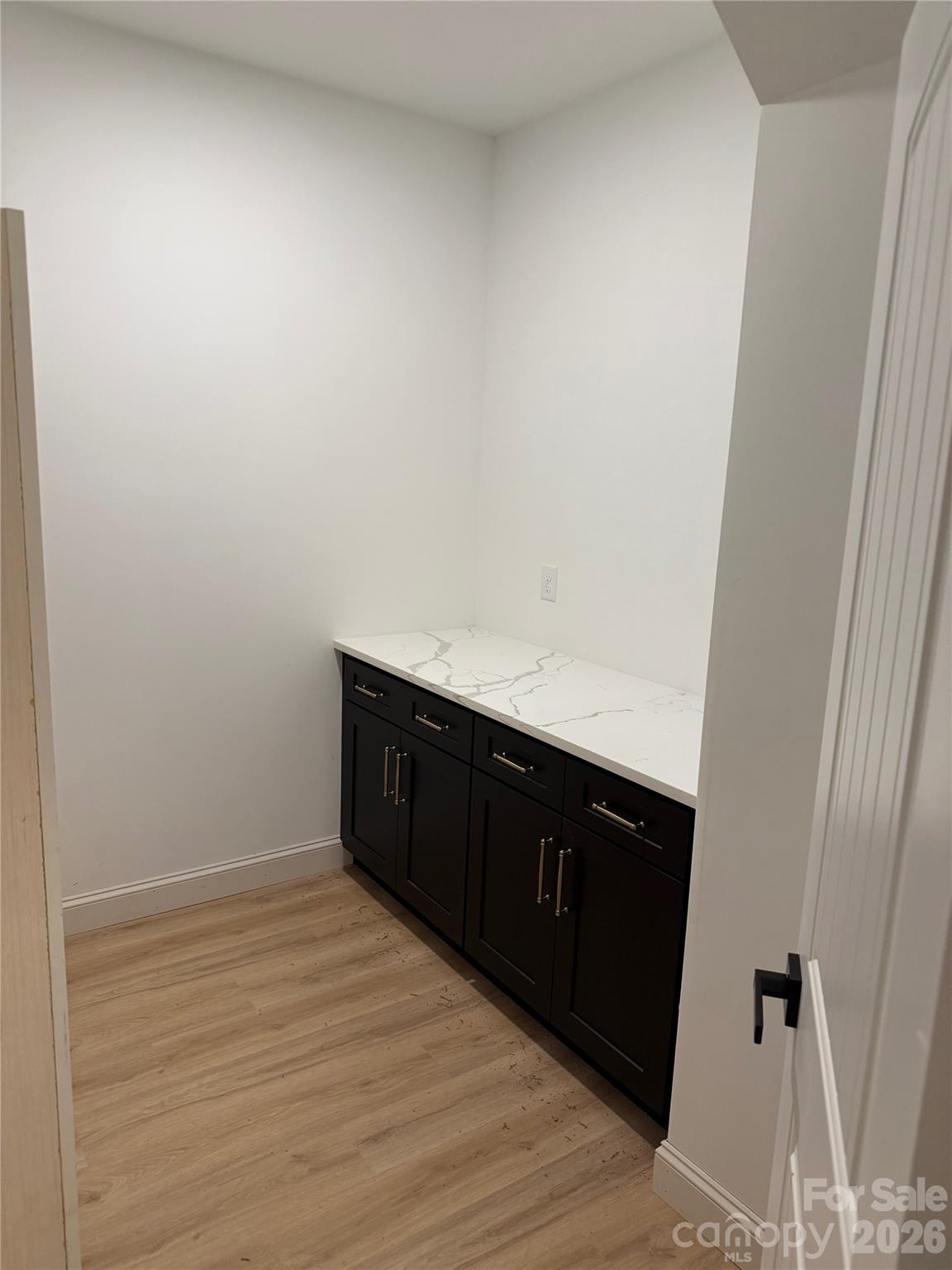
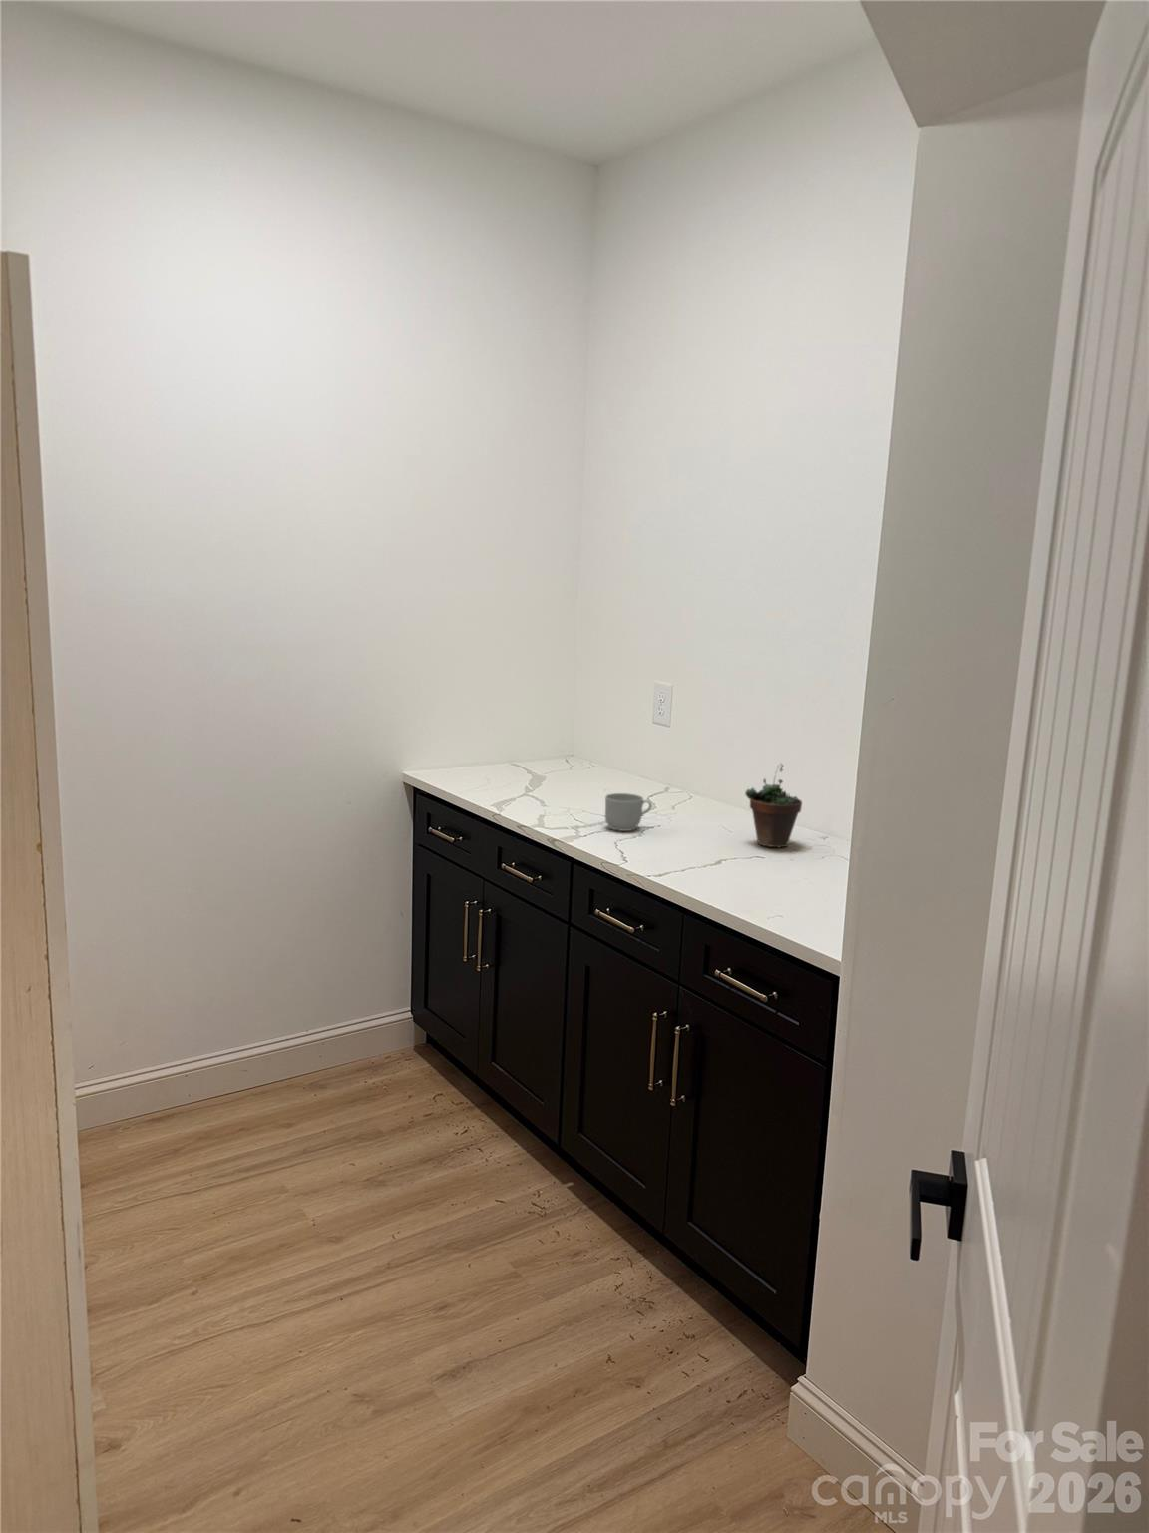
+ succulent plant [743,763,803,849]
+ mug [605,792,652,833]
